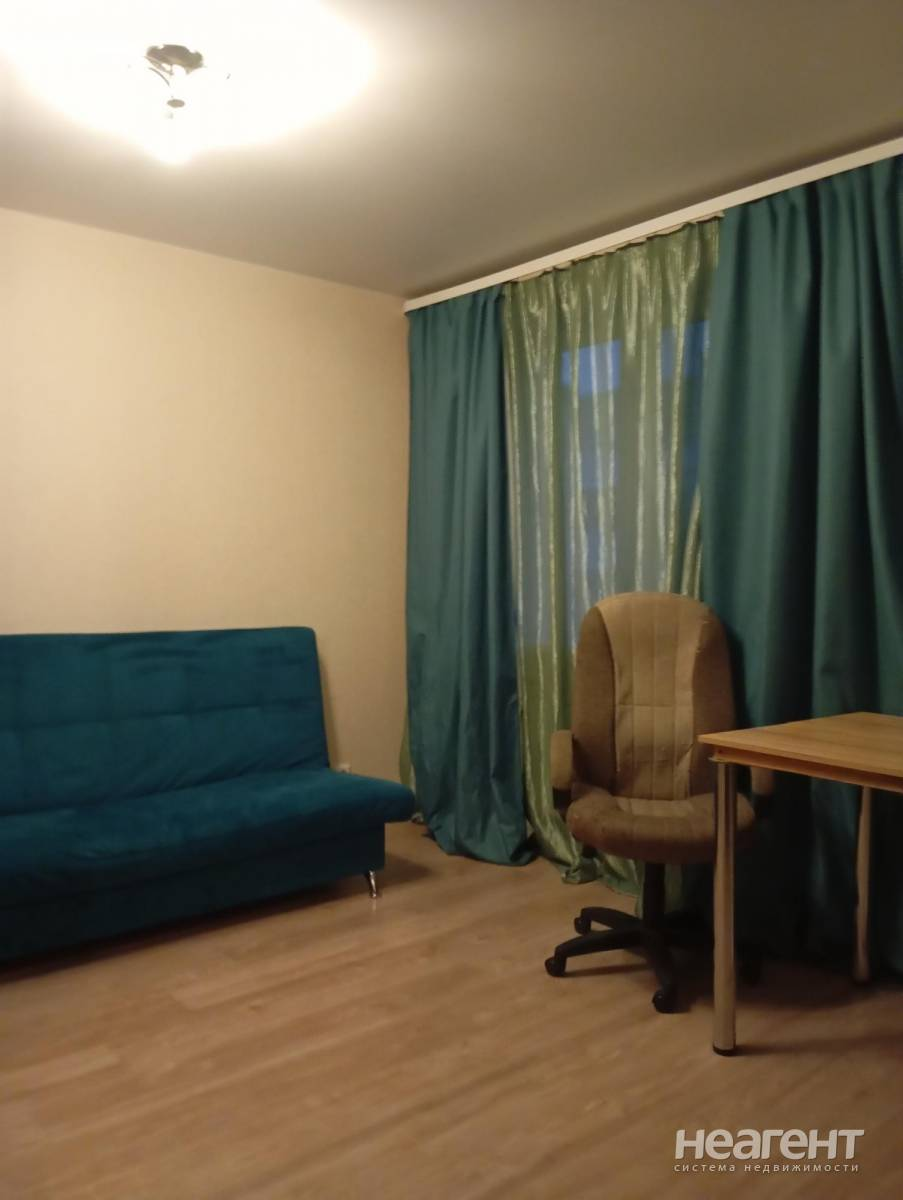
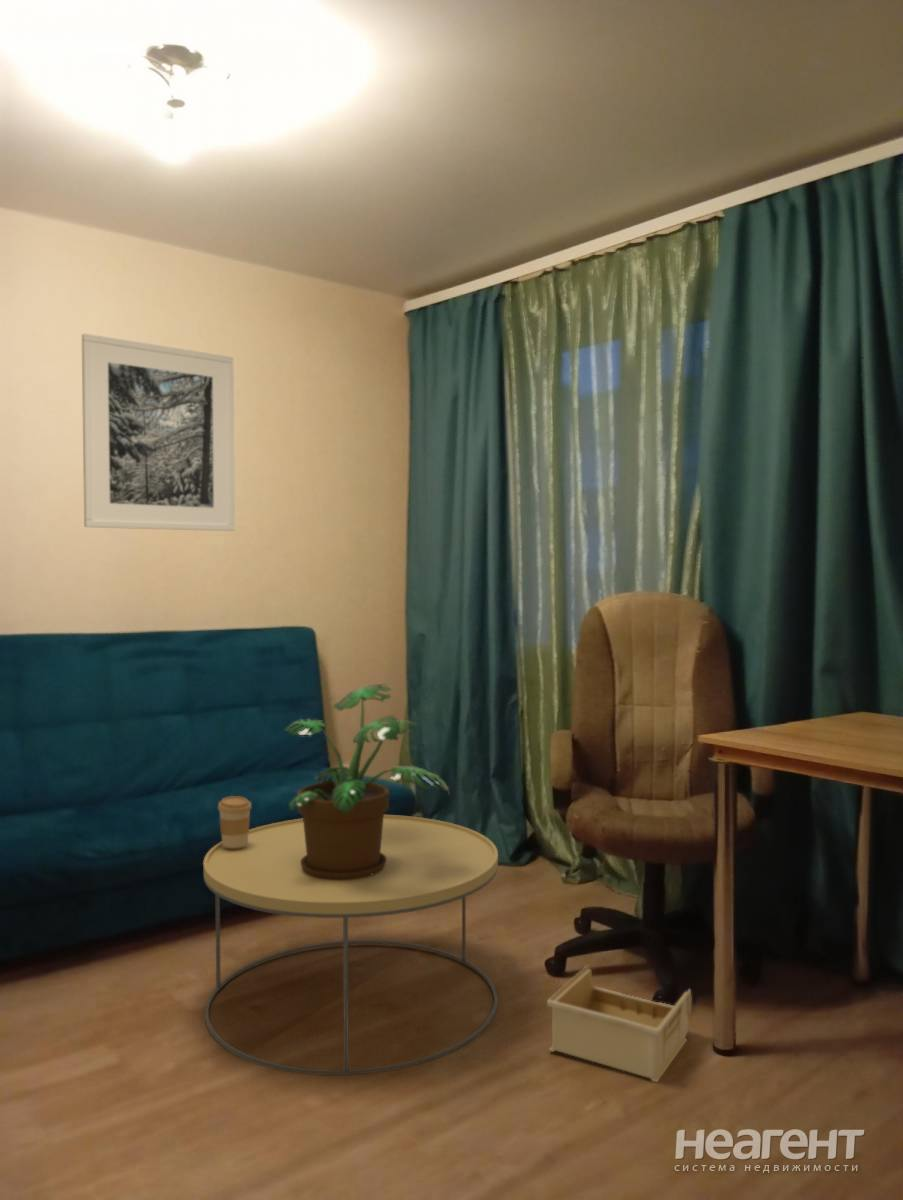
+ coffee cup [217,795,253,848]
+ potted plant [283,683,451,880]
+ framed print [81,333,236,532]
+ coffee table [202,814,499,1076]
+ storage bin [546,964,692,1083]
